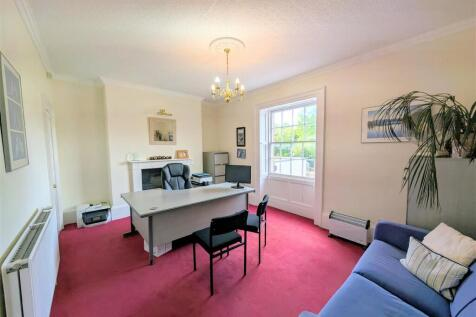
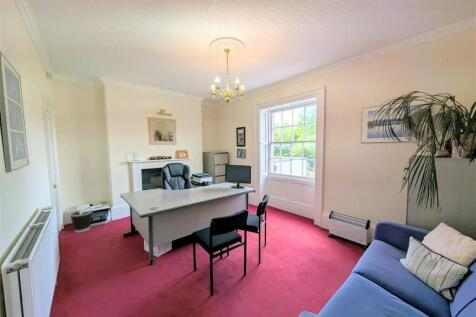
+ wastebasket [68,208,94,233]
